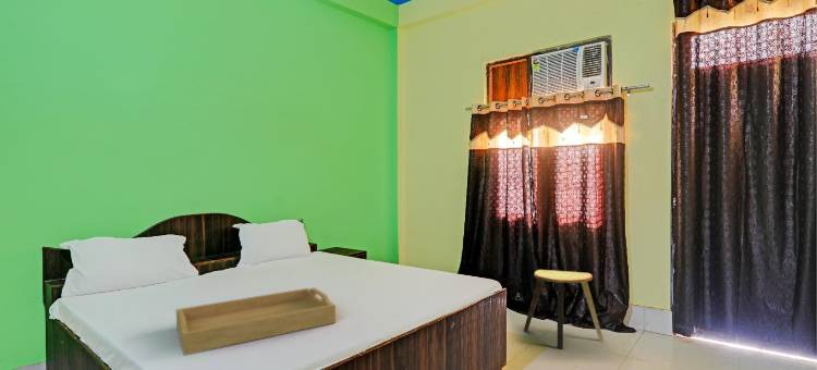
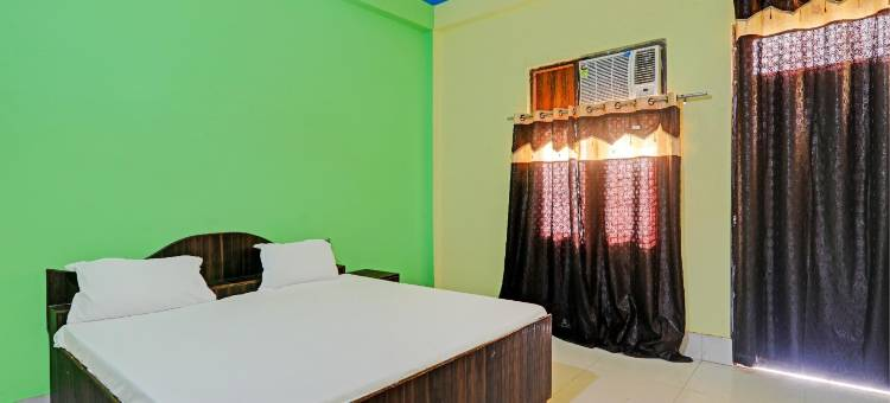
- serving tray [175,286,337,357]
- stool [523,269,605,349]
